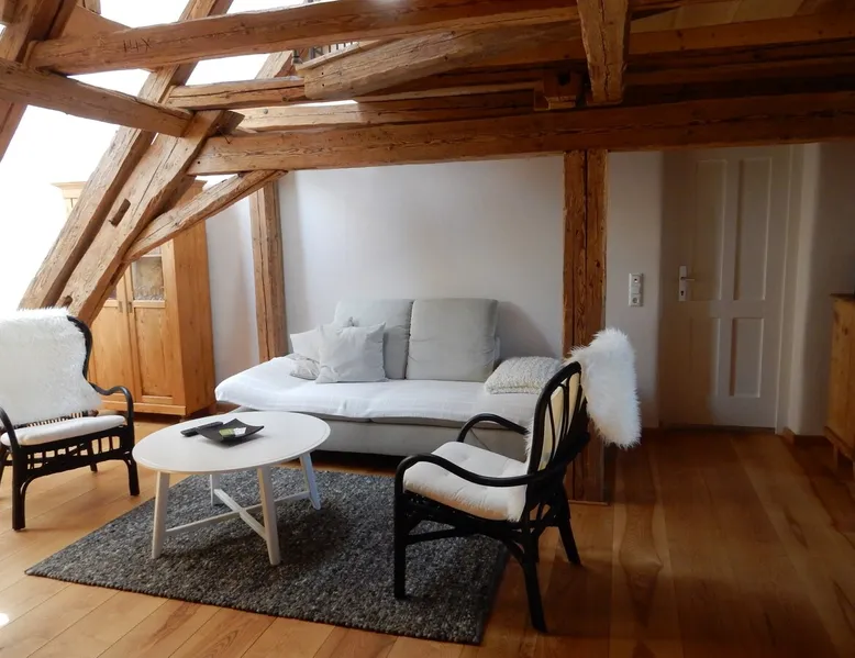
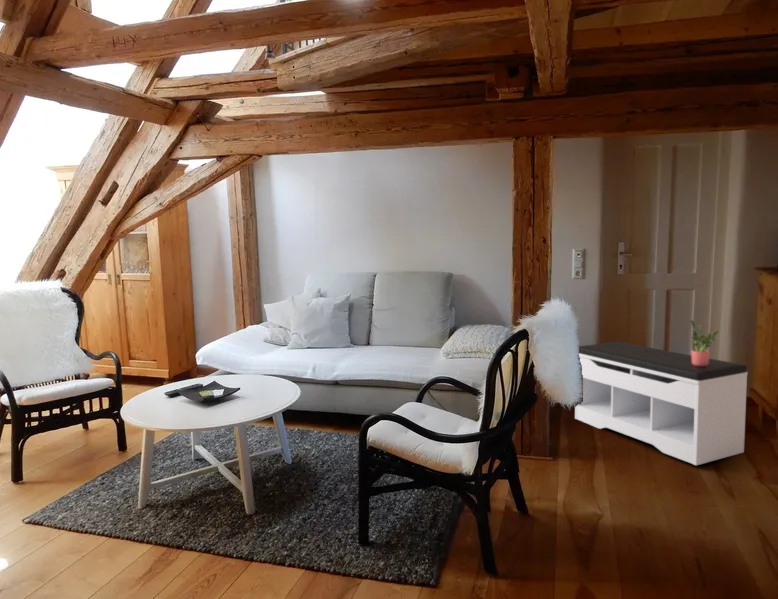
+ bench [574,340,749,466]
+ potted plant [689,319,720,366]
